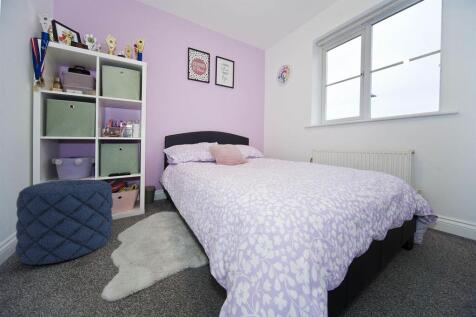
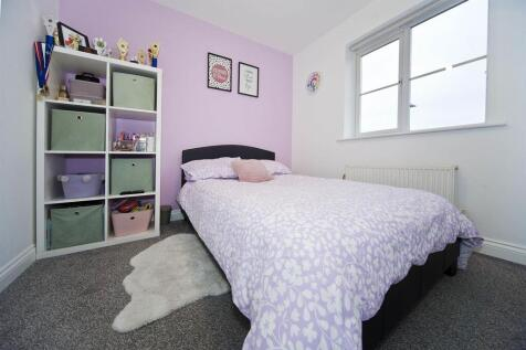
- pouf [15,178,114,266]
